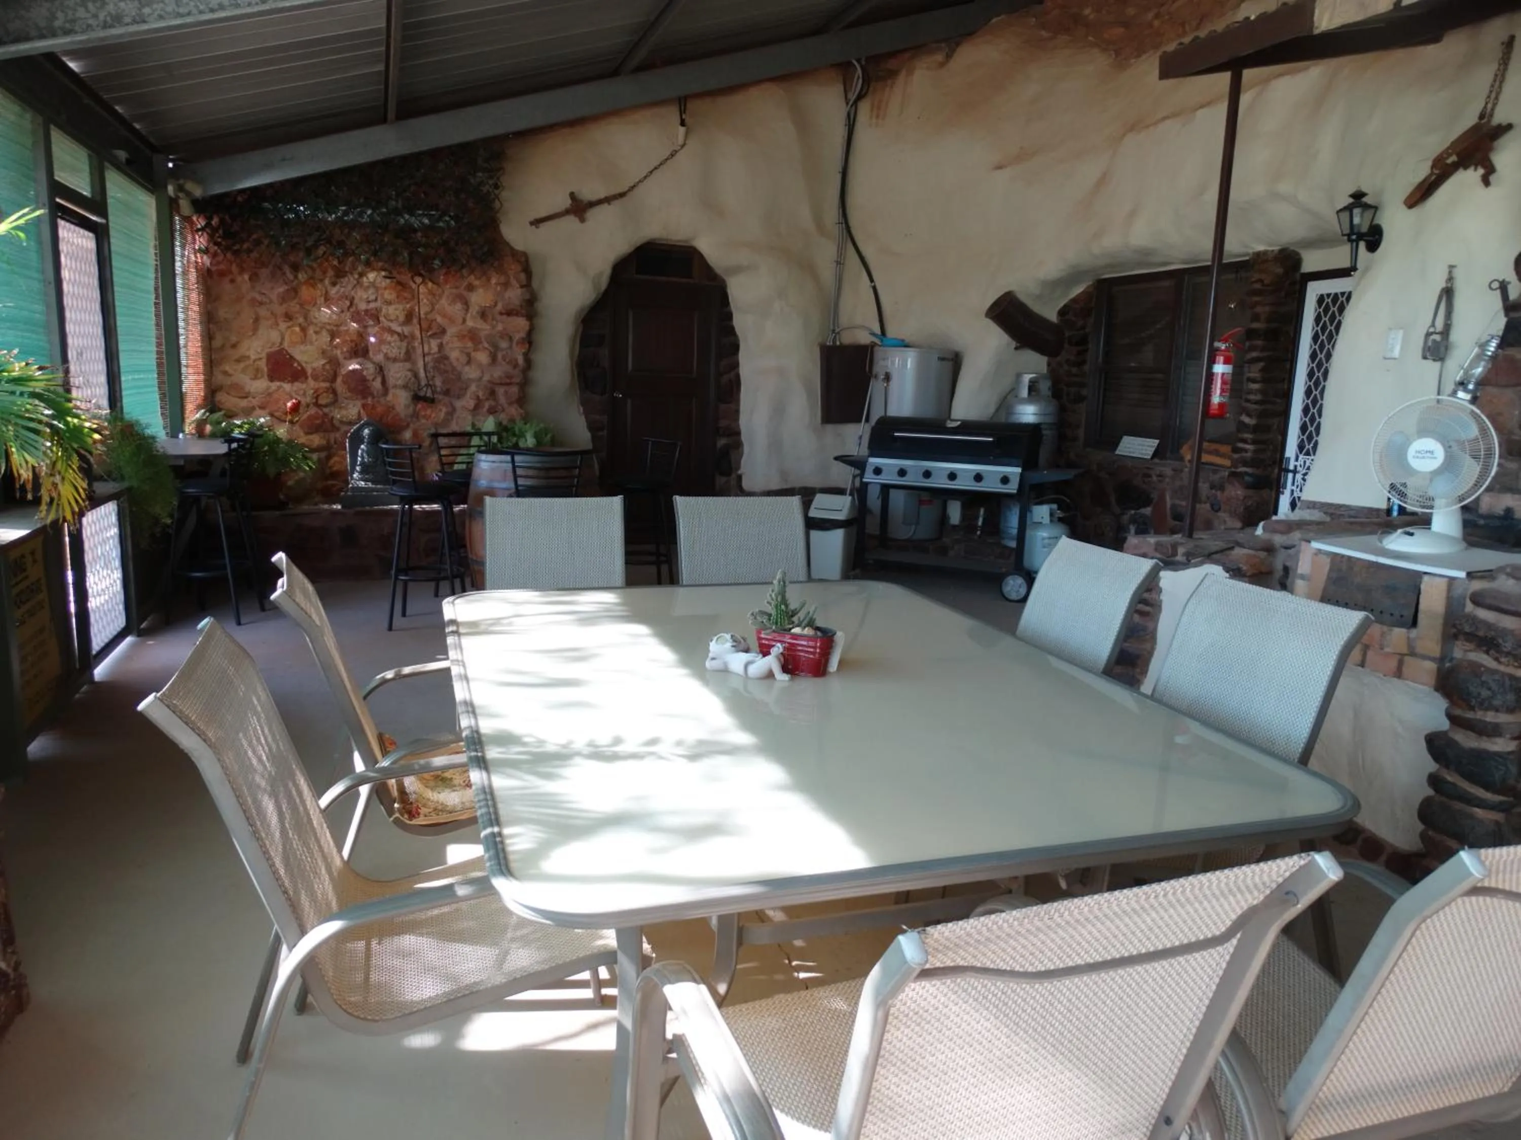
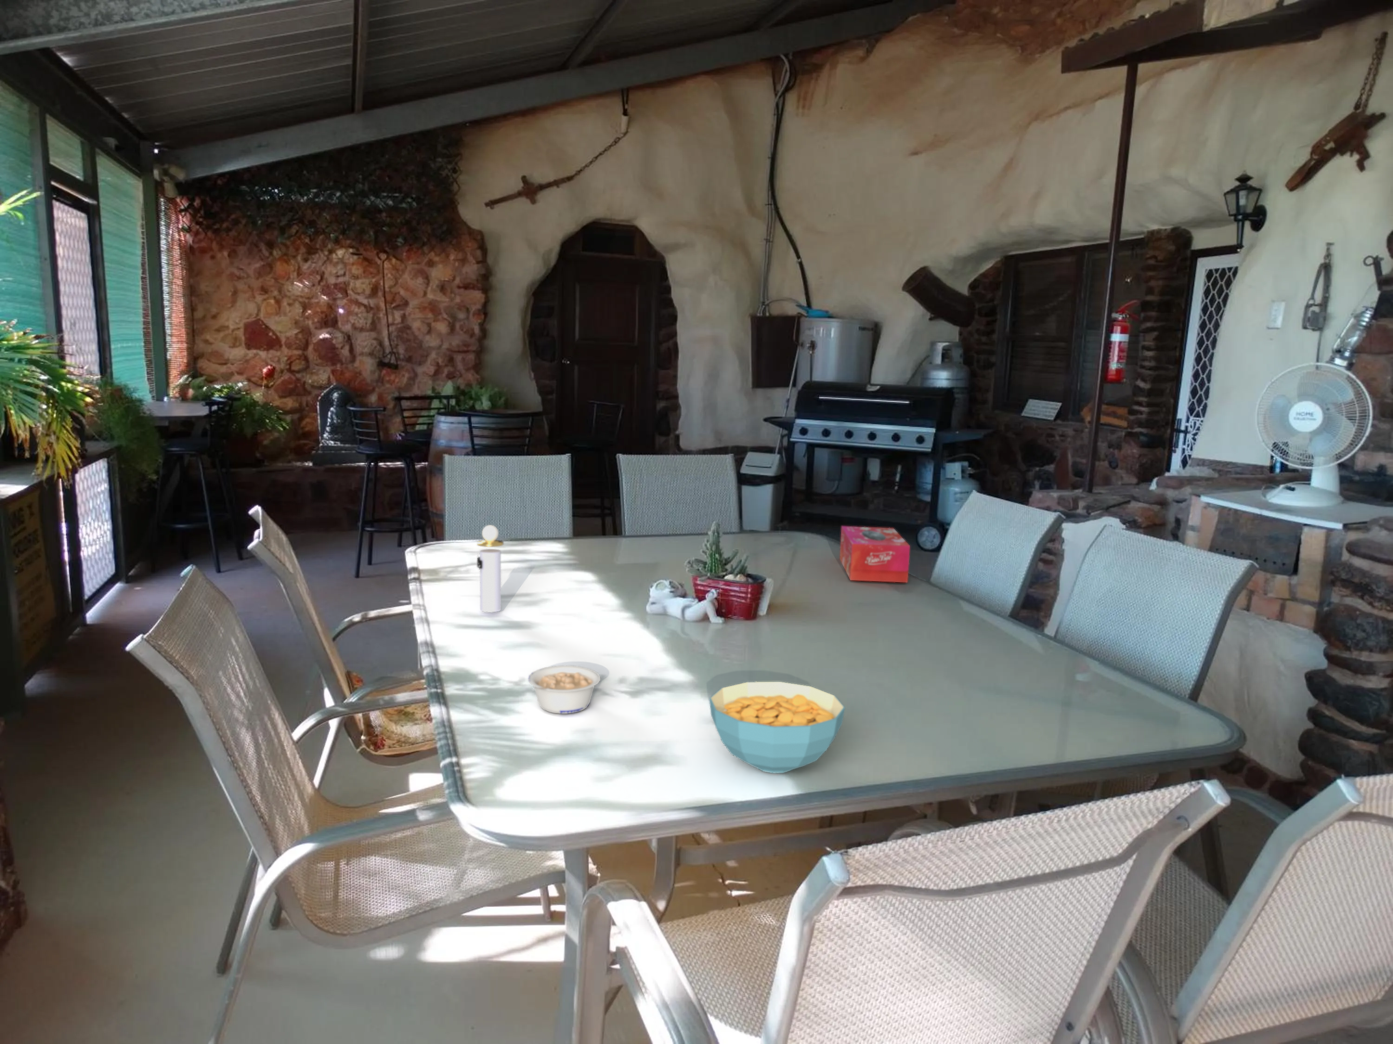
+ perfume bottle [476,524,503,613]
+ cereal bowl [709,681,846,774]
+ tissue box [839,525,910,583]
+ legume [528,665,601,714]
